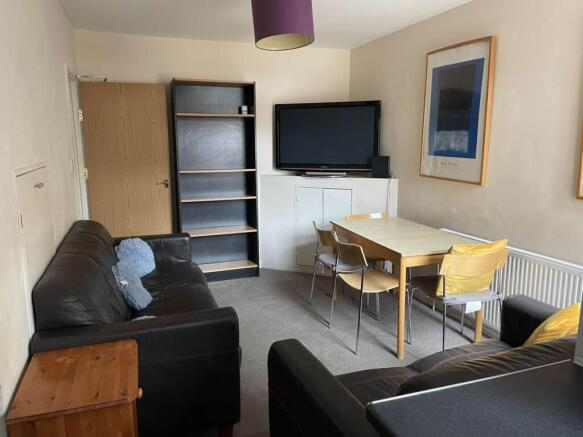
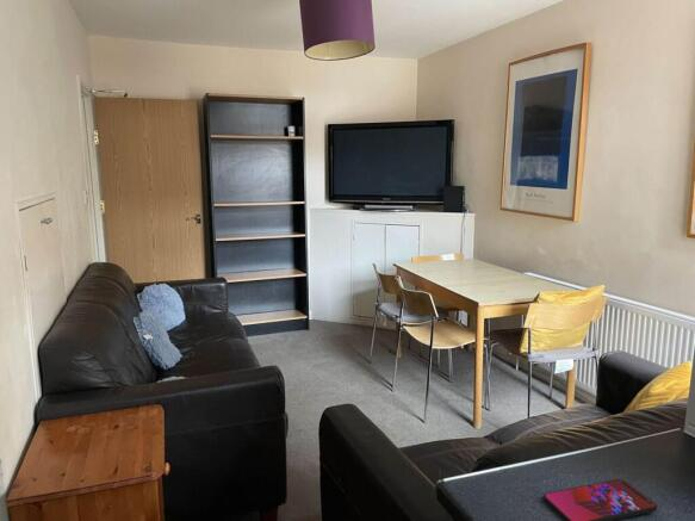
+ smartphone [542,478,658,521]
